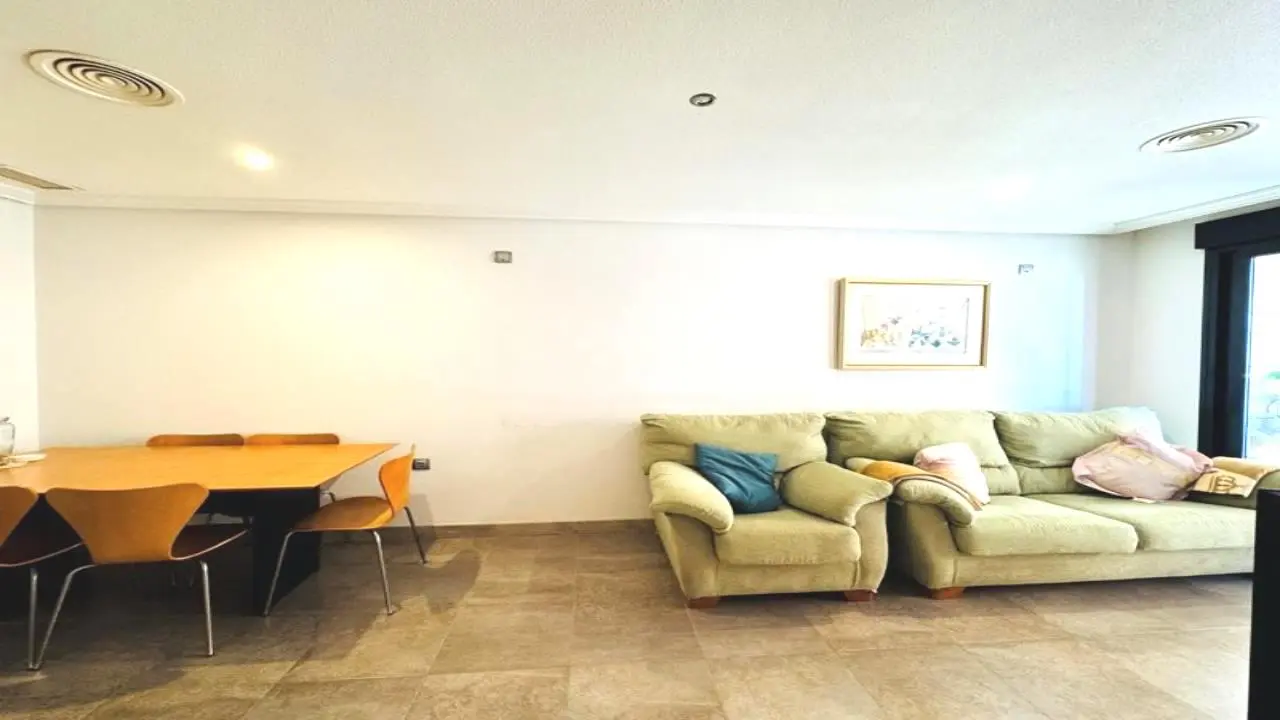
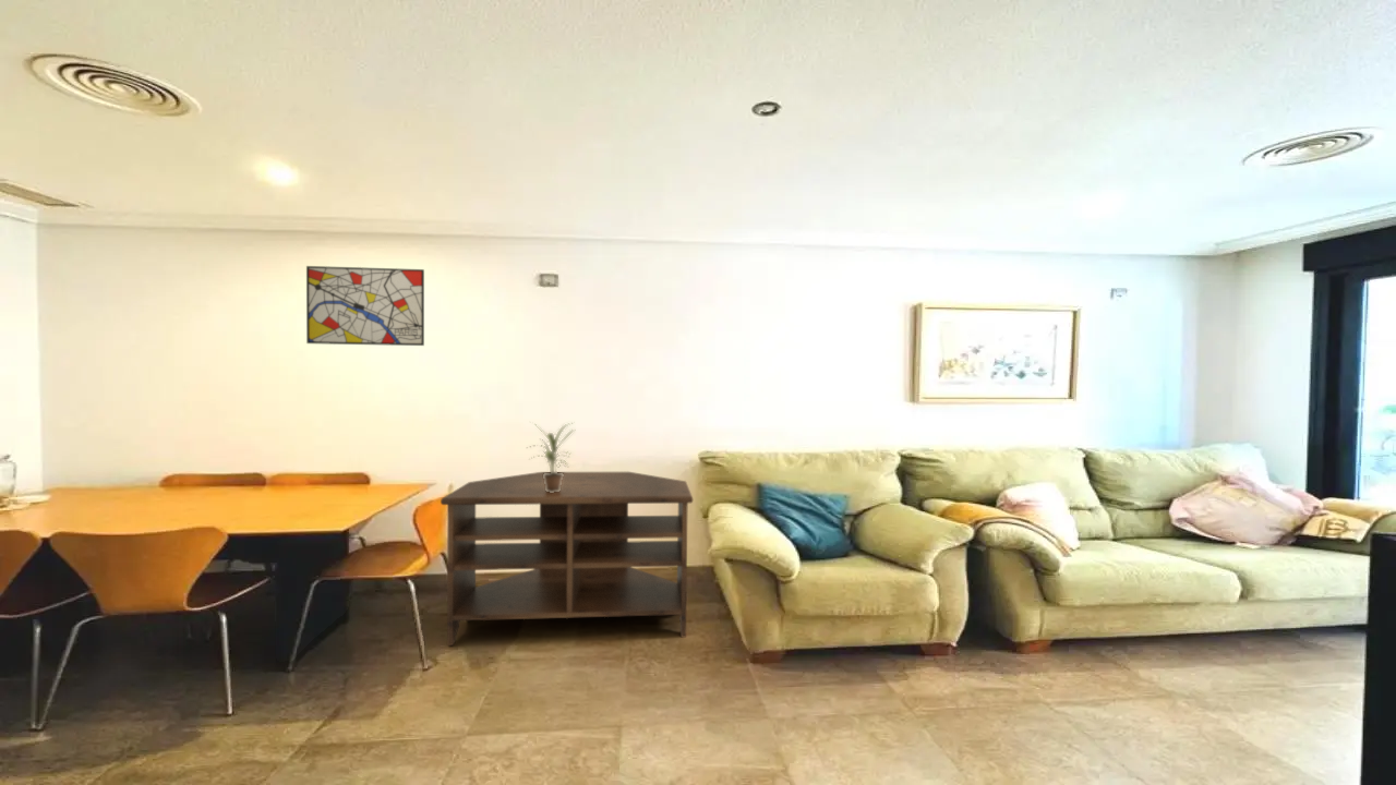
+ wall art [305,265,425,347]
+ tv stand [440,471,694,647]
+ potted plant [527,421,576,493]
